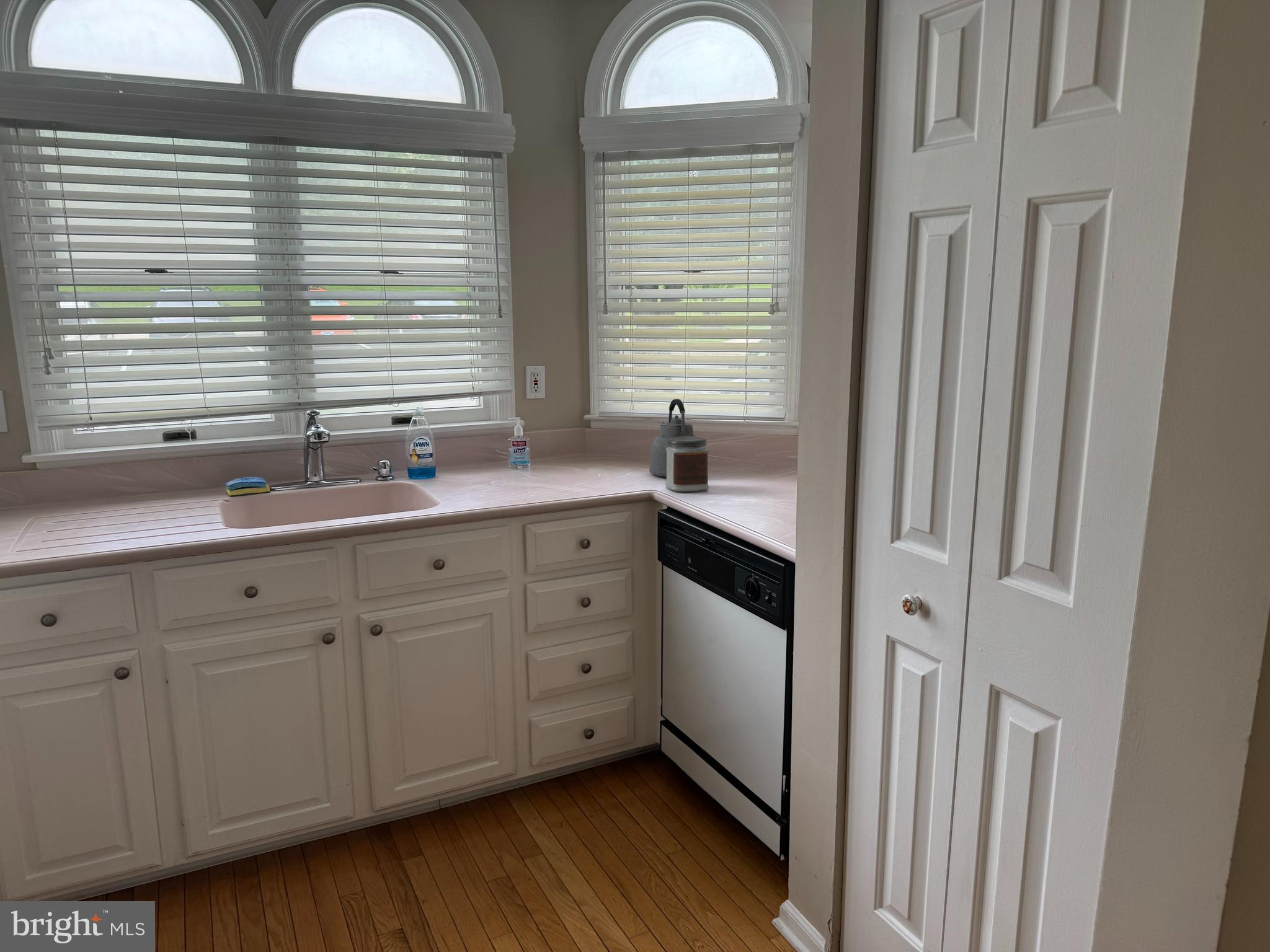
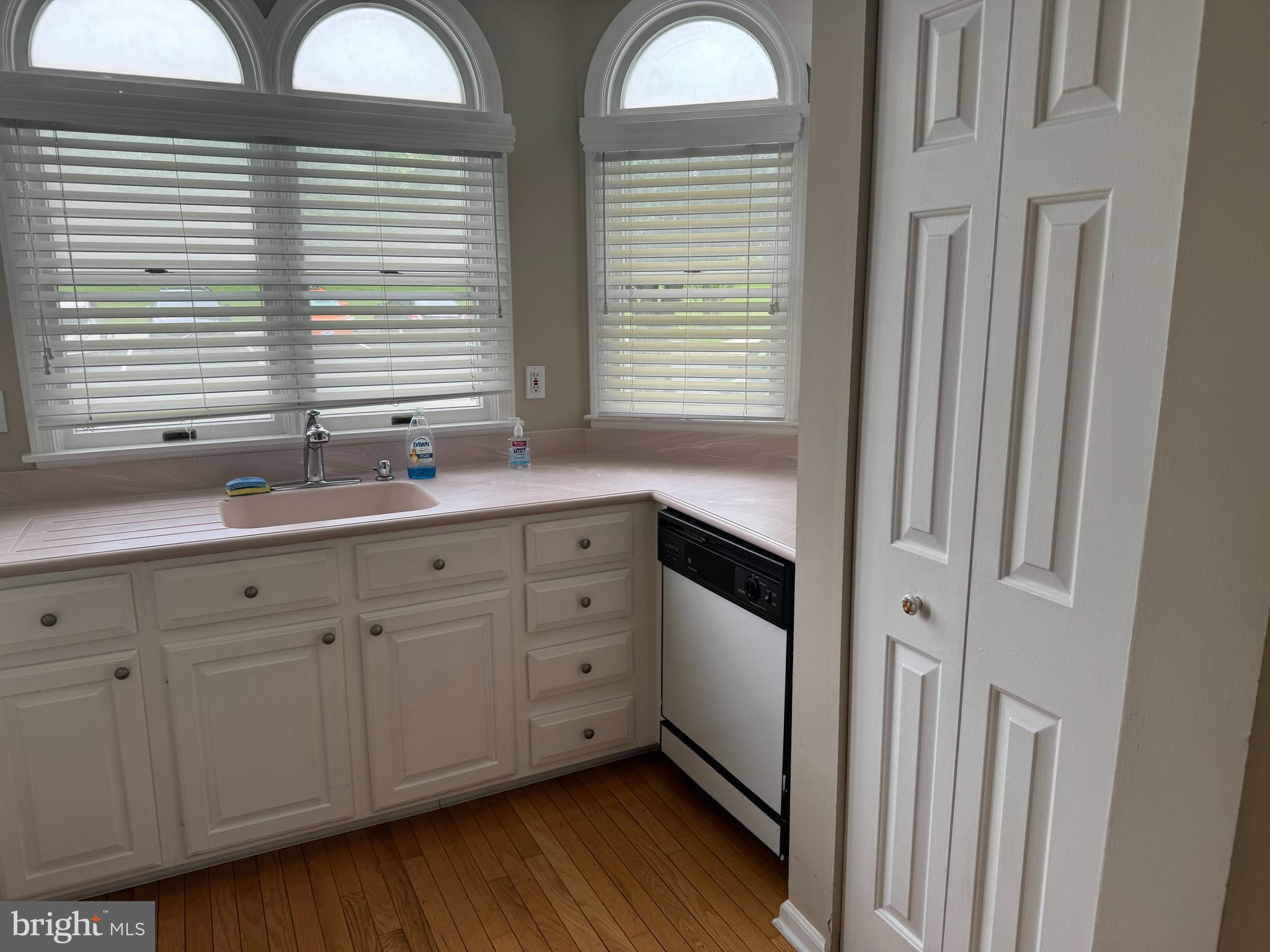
- jar [665,436,709,492]
- kettle [649,399,696,477]
